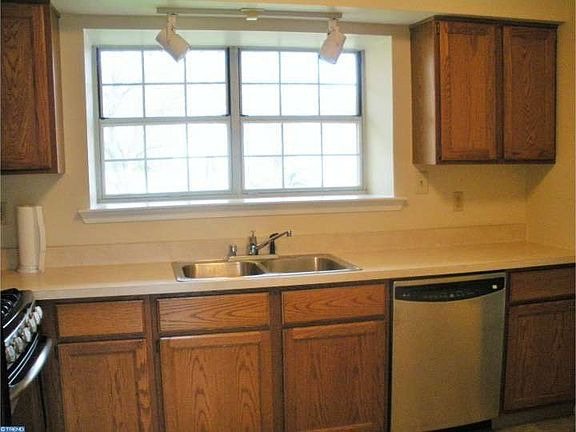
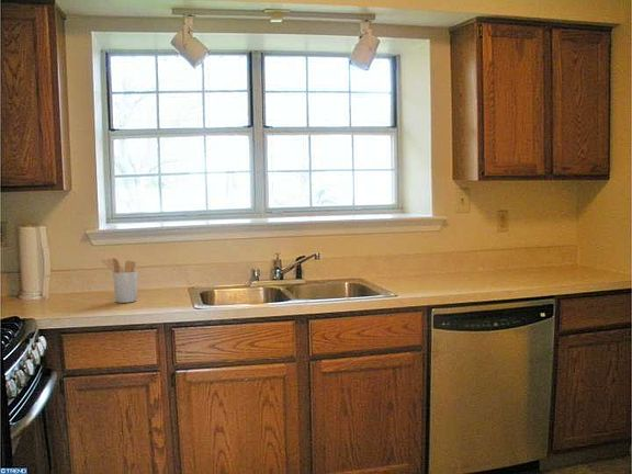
+ utensil holder [101,257,139,304]
